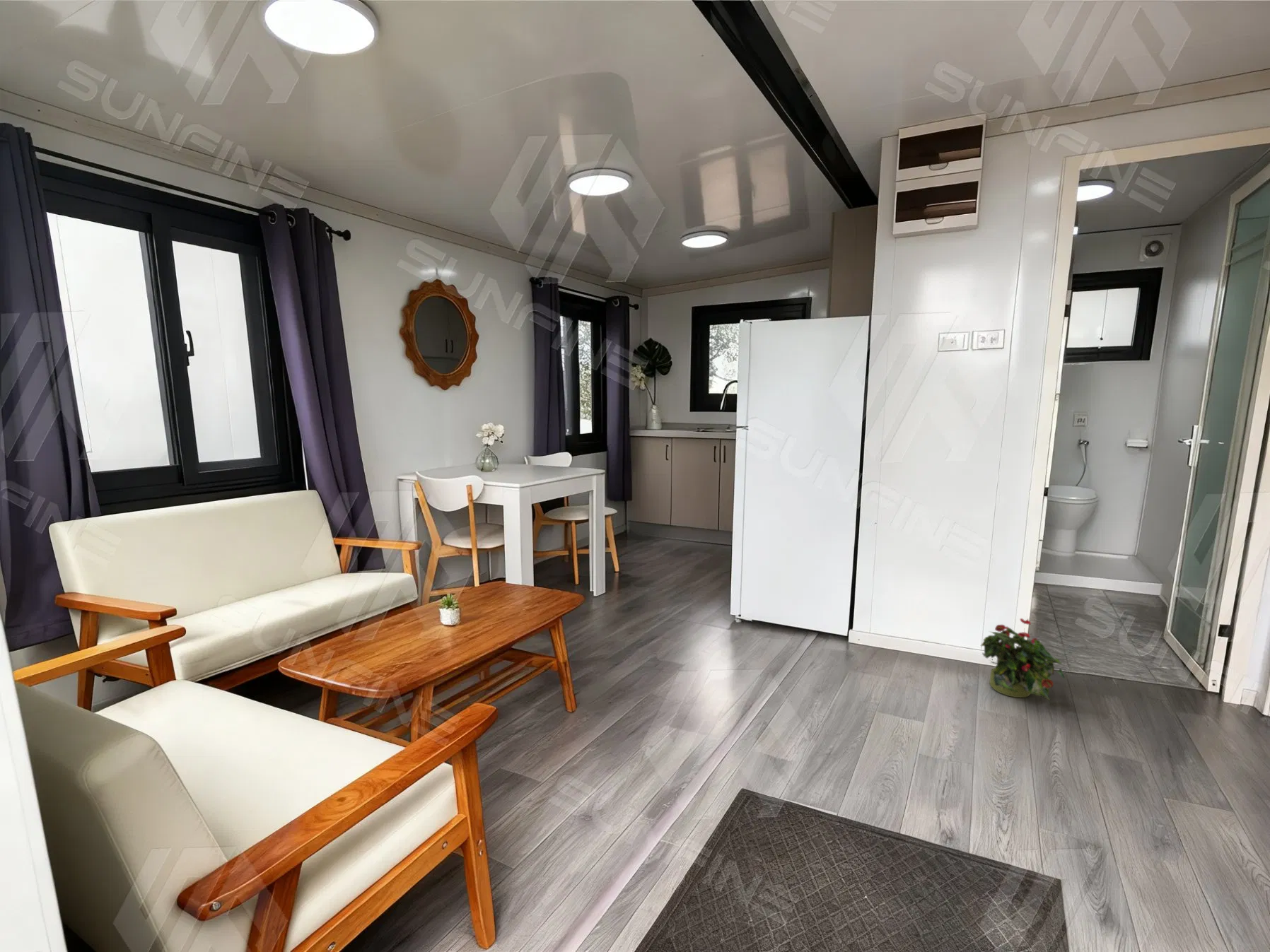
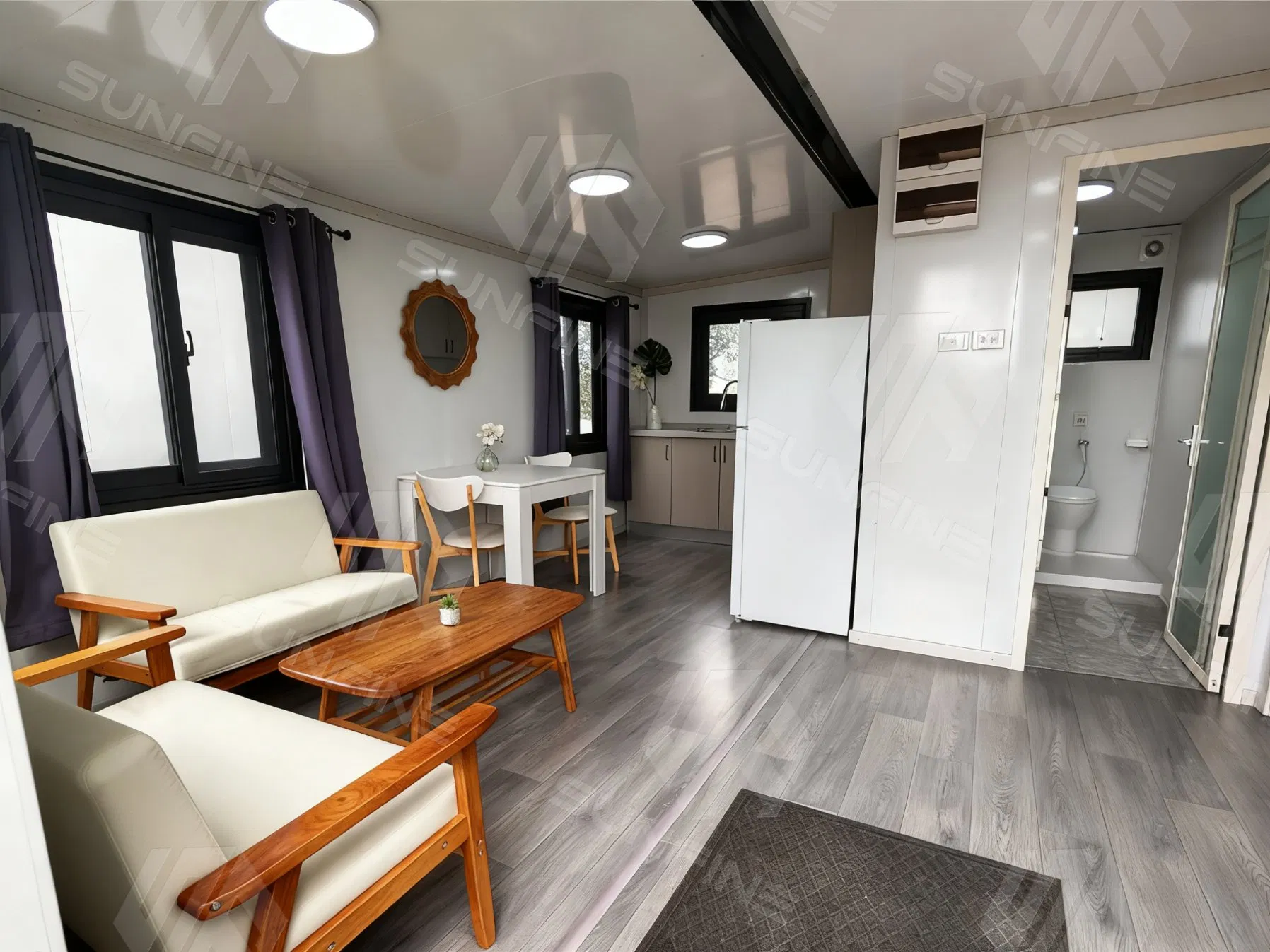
- potted plant [980,618,1066,701]
